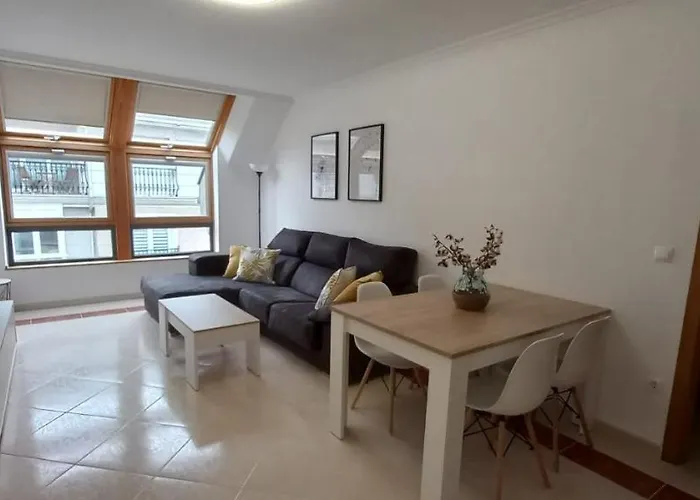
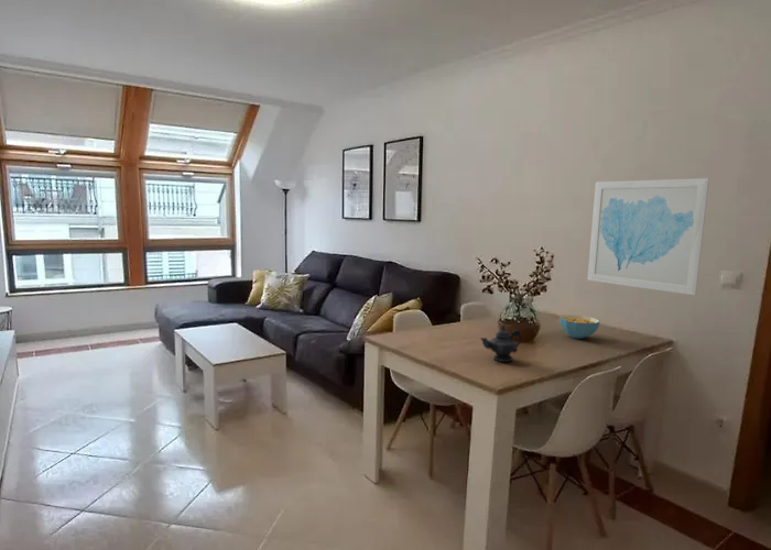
+ teapot [479,322,523,363]
+ cereal bowl [558,314,601,340]
+ wall art [586,177,710,296]
